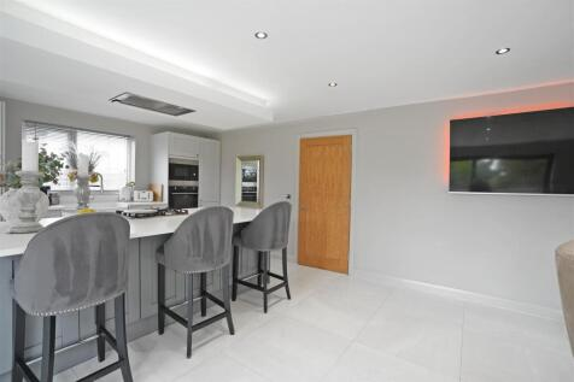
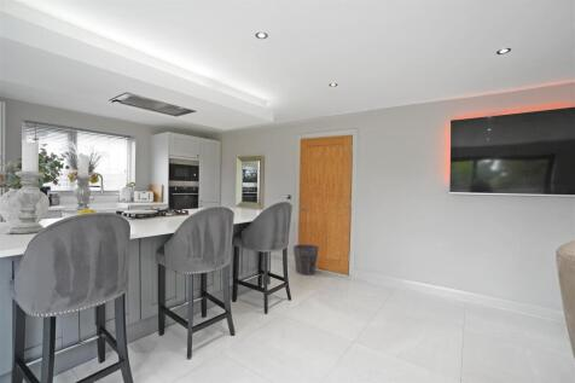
+ waste bin [292,243,320,277]
